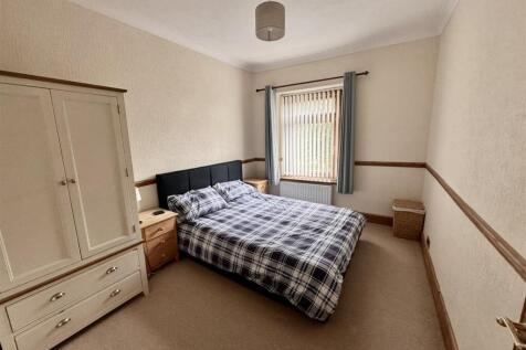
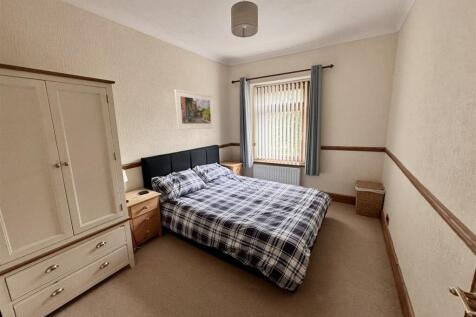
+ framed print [173,88,215,131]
